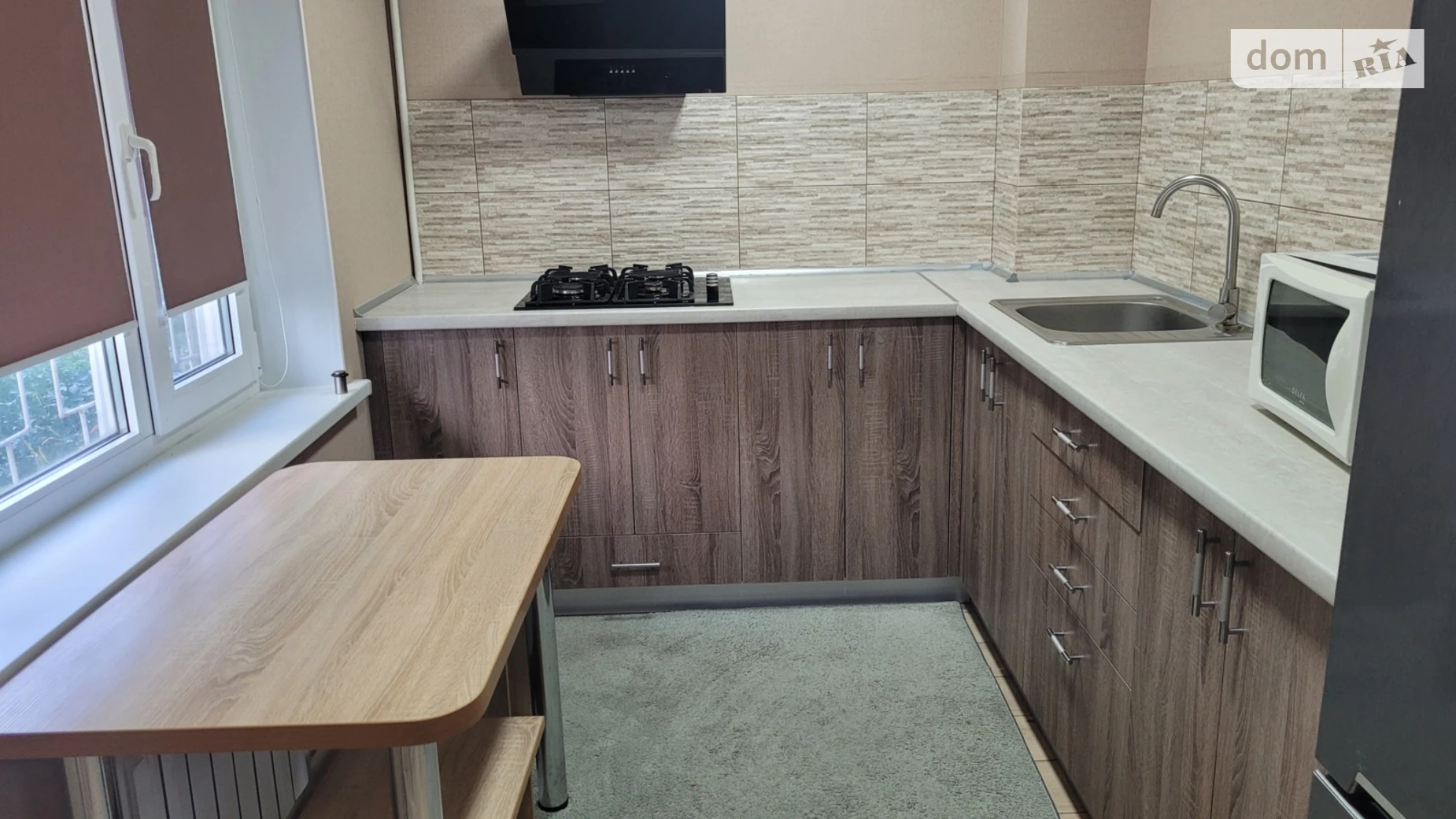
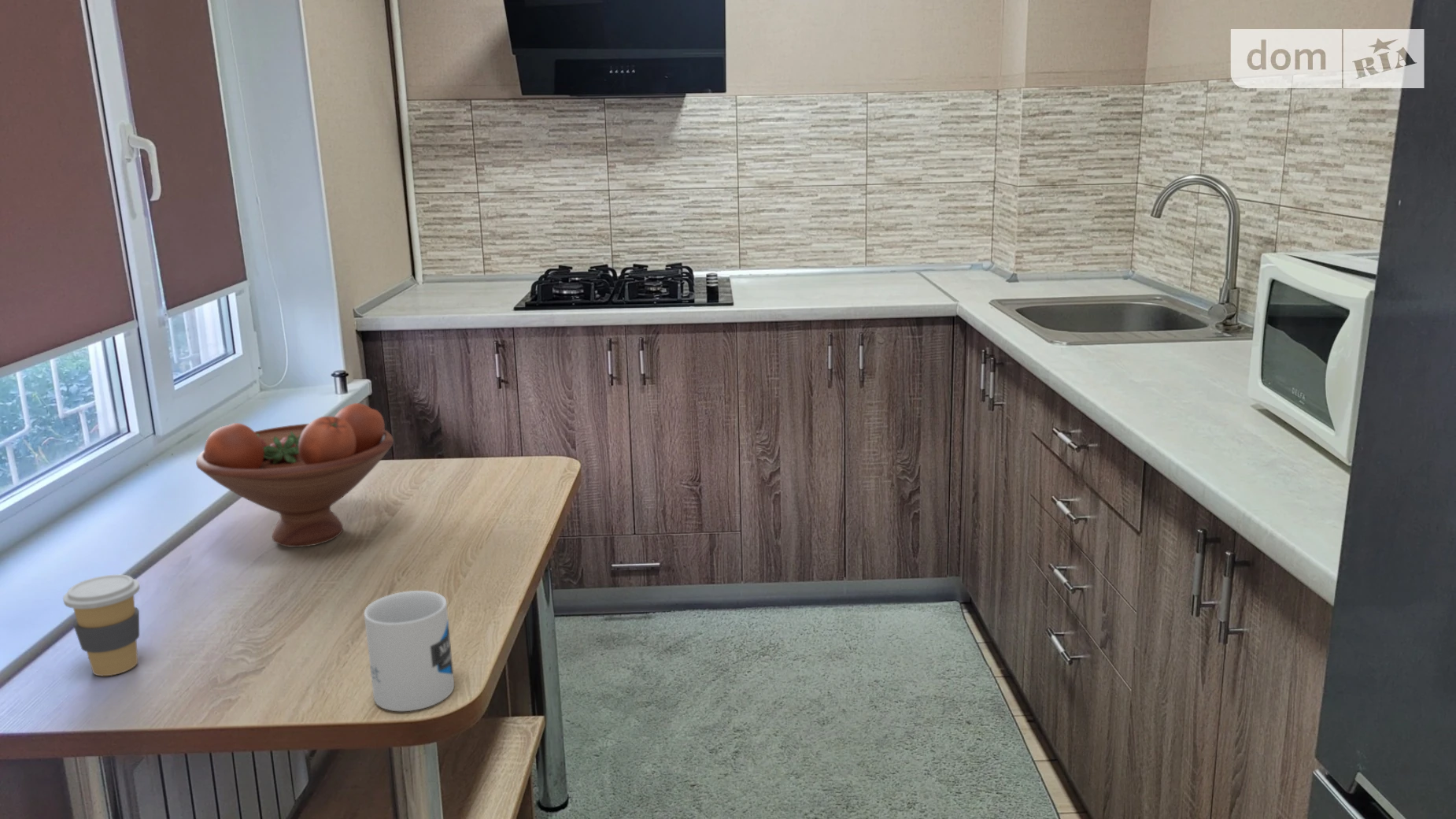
+ fruit bowl [195,402,394,548]
+ coffee cup [62,574,141,676]
+ mug [364,590,455,712]
